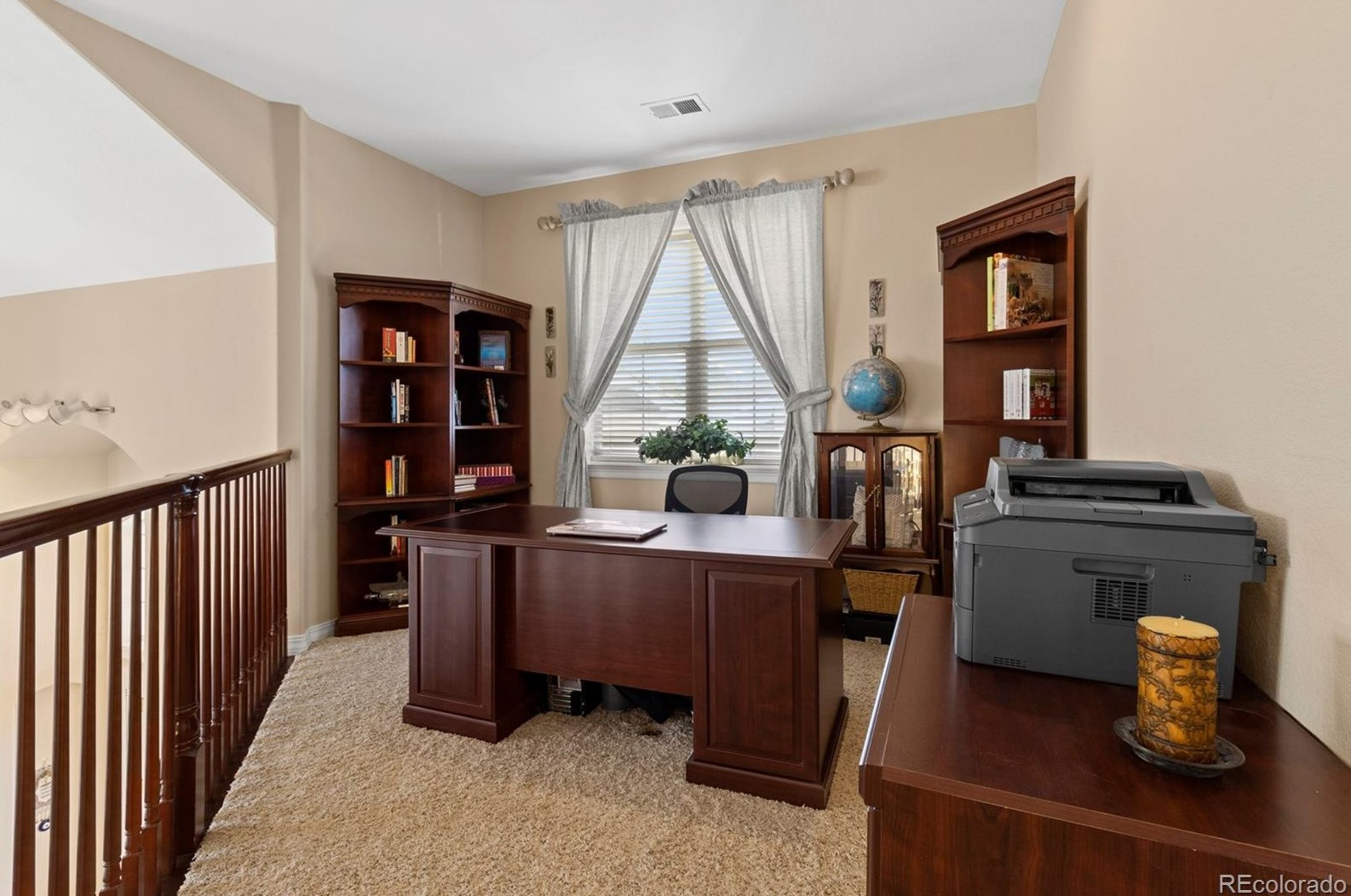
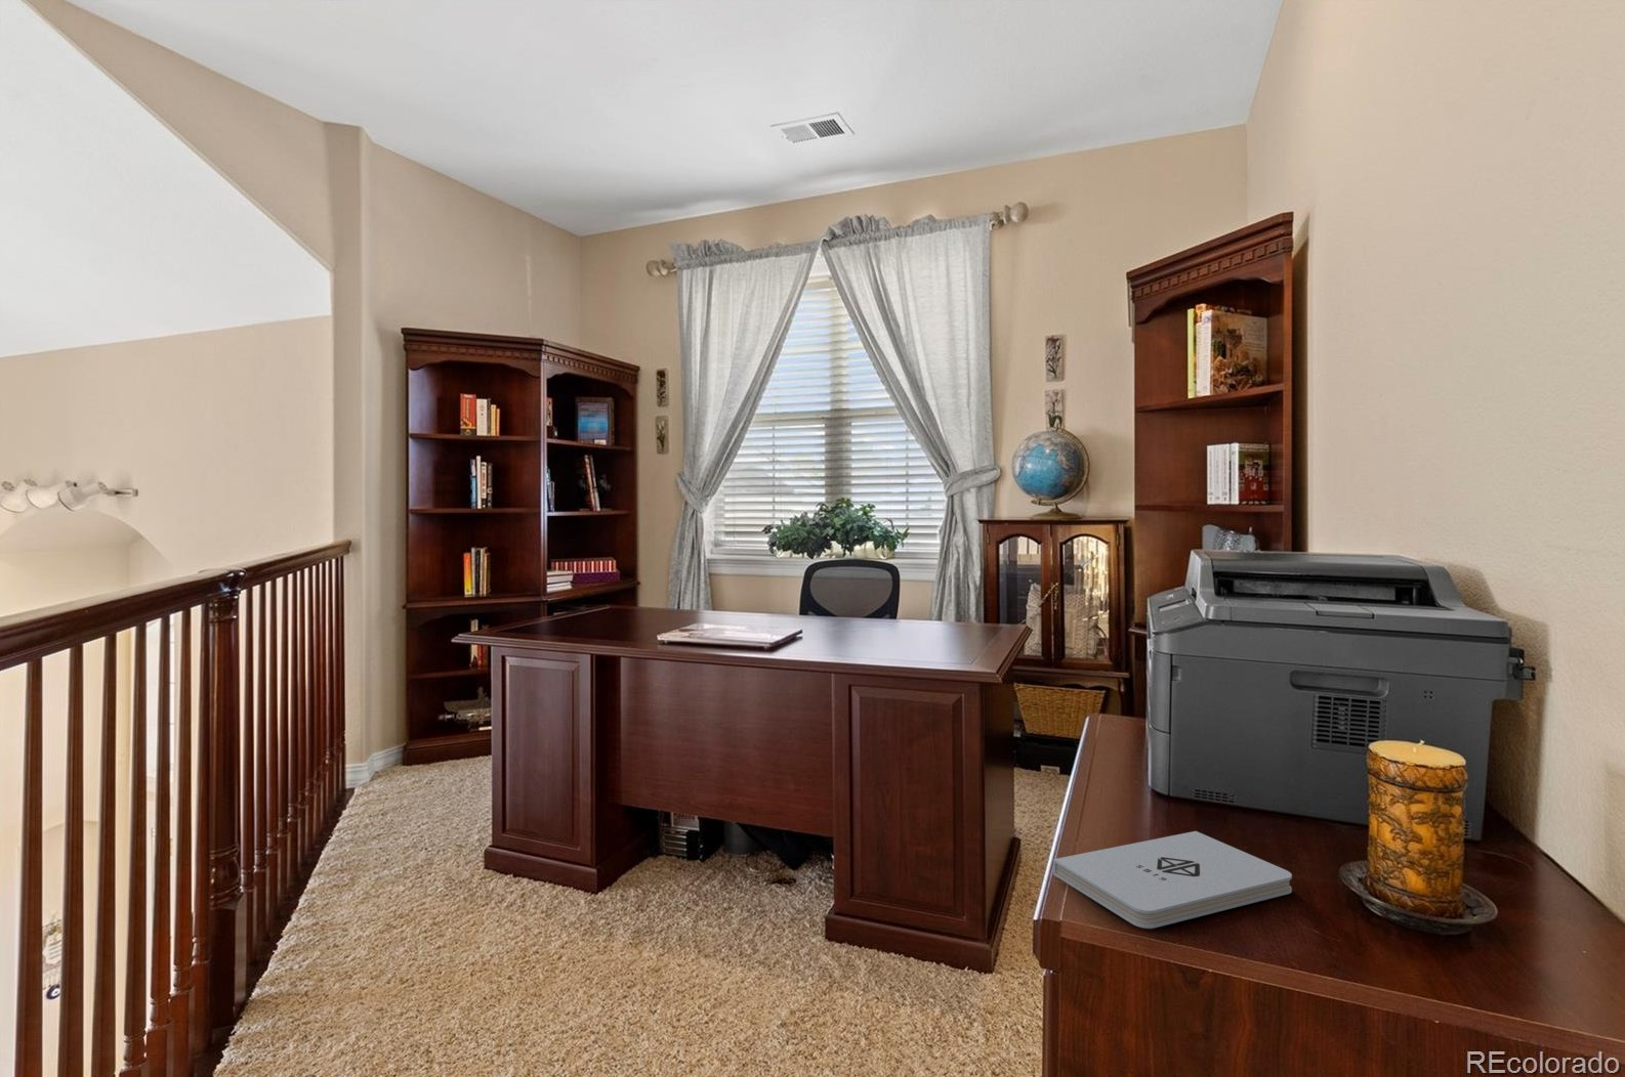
+ notepad [1052,831,1293,929]
